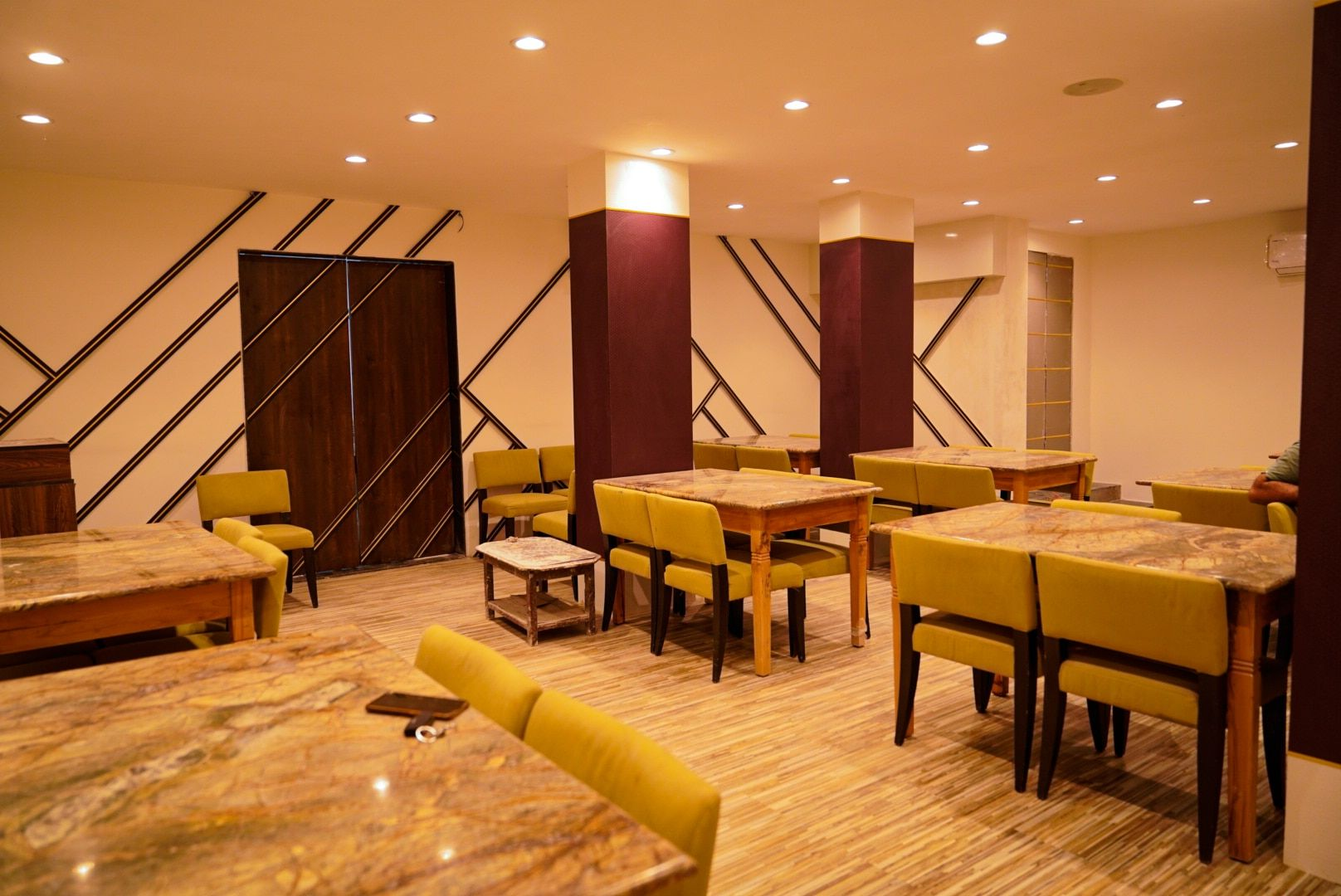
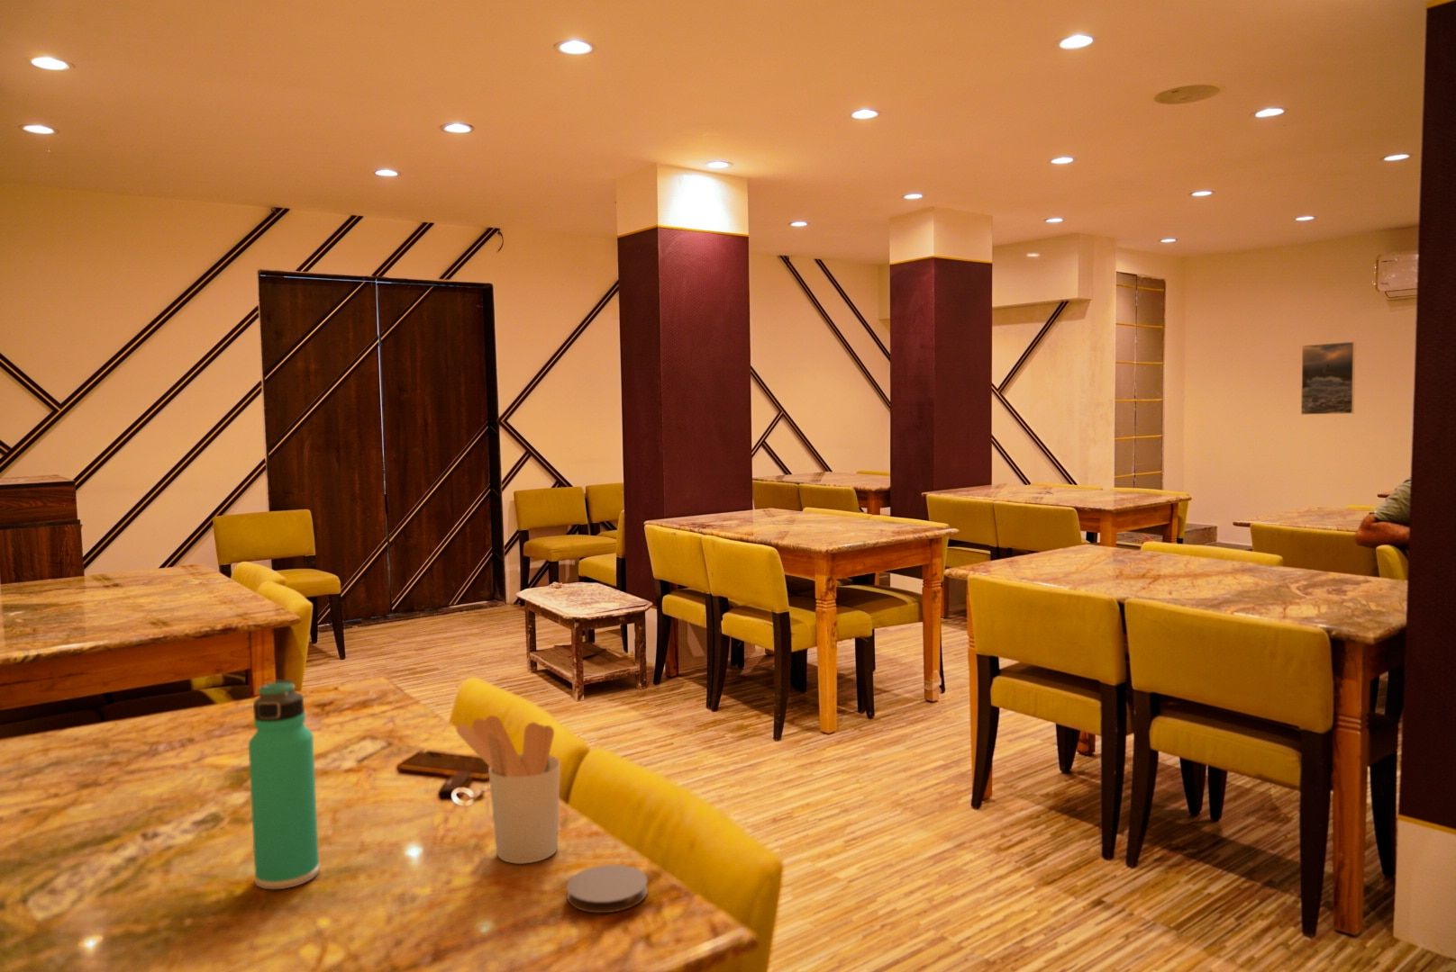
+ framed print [1300,341,1356,415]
+ thermos bottle [248,679,320,891]
+ utensil holder [455,715,561,865]
+ coaster [566,864,648,913]
